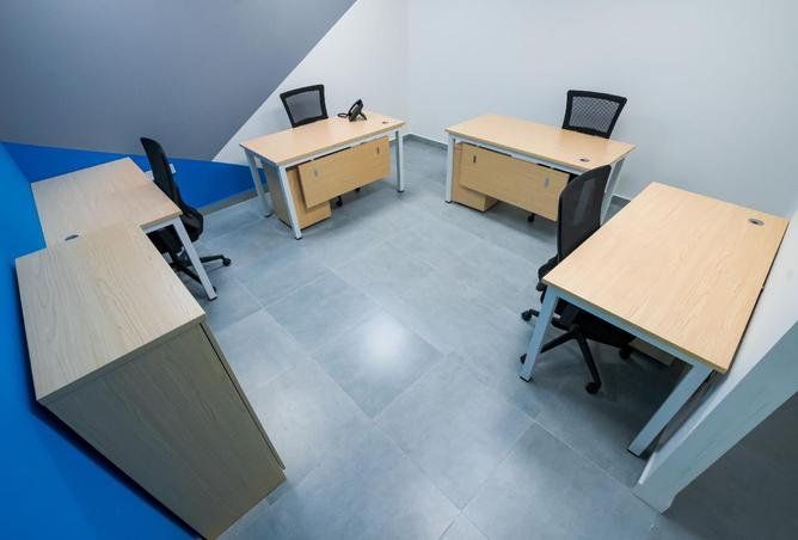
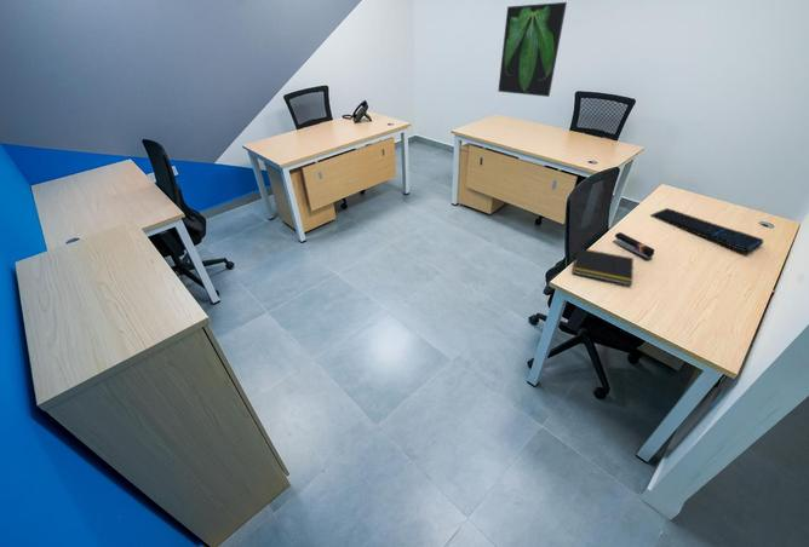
+ keyboard [649,207,764,254]
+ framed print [497,1,568,98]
+ stapler [612,231,655,260]
+ notepad [572,247,635,287]
